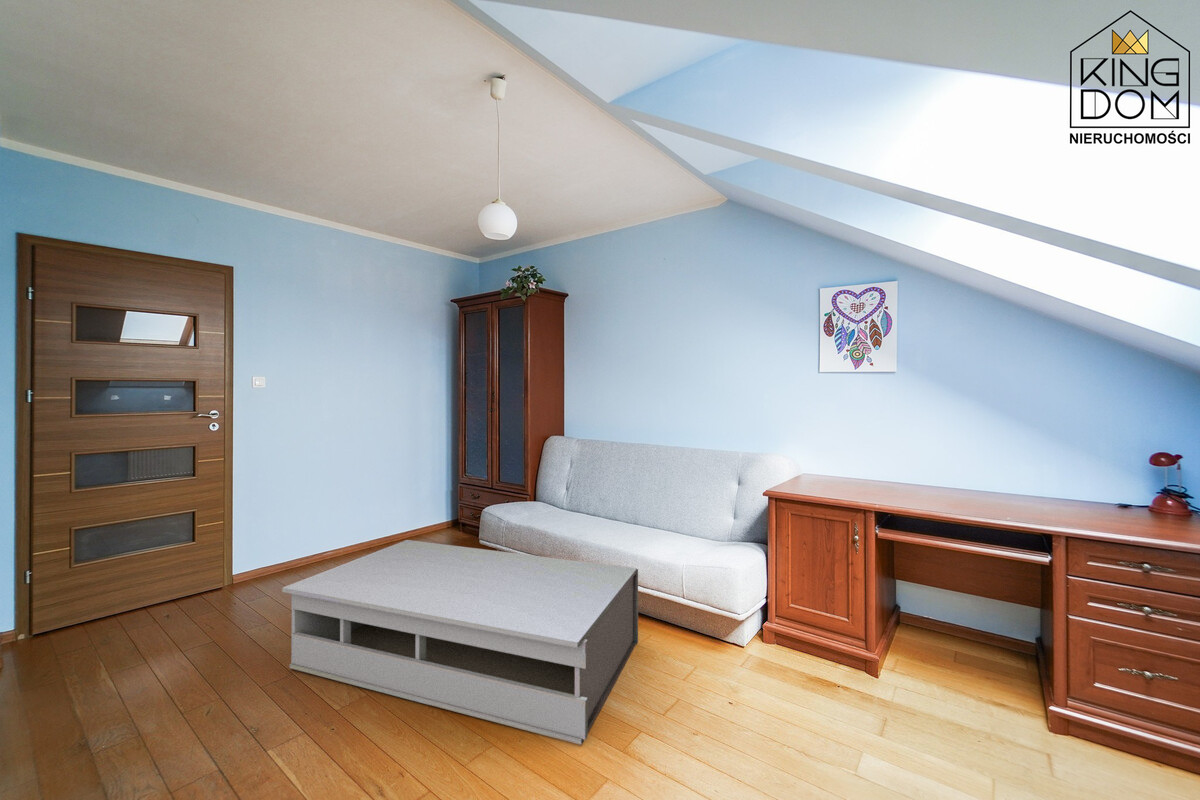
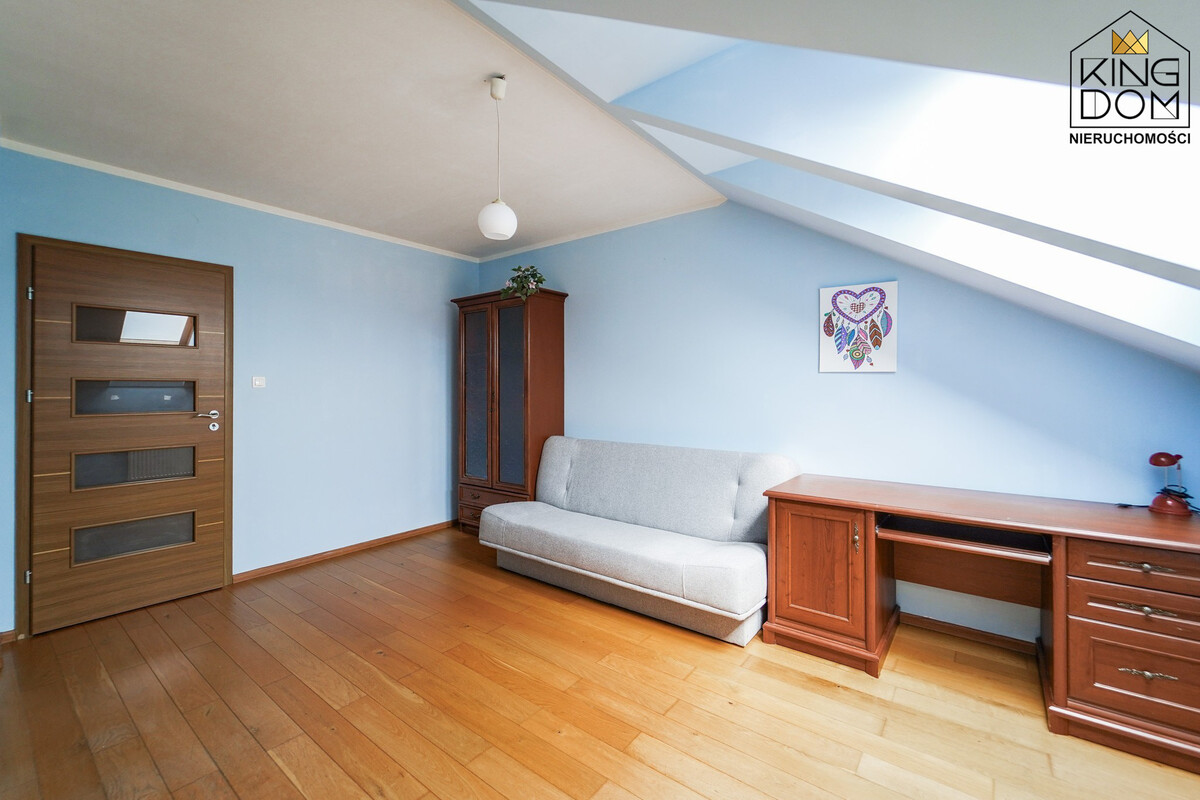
- coffee table [281,539,639,746]
